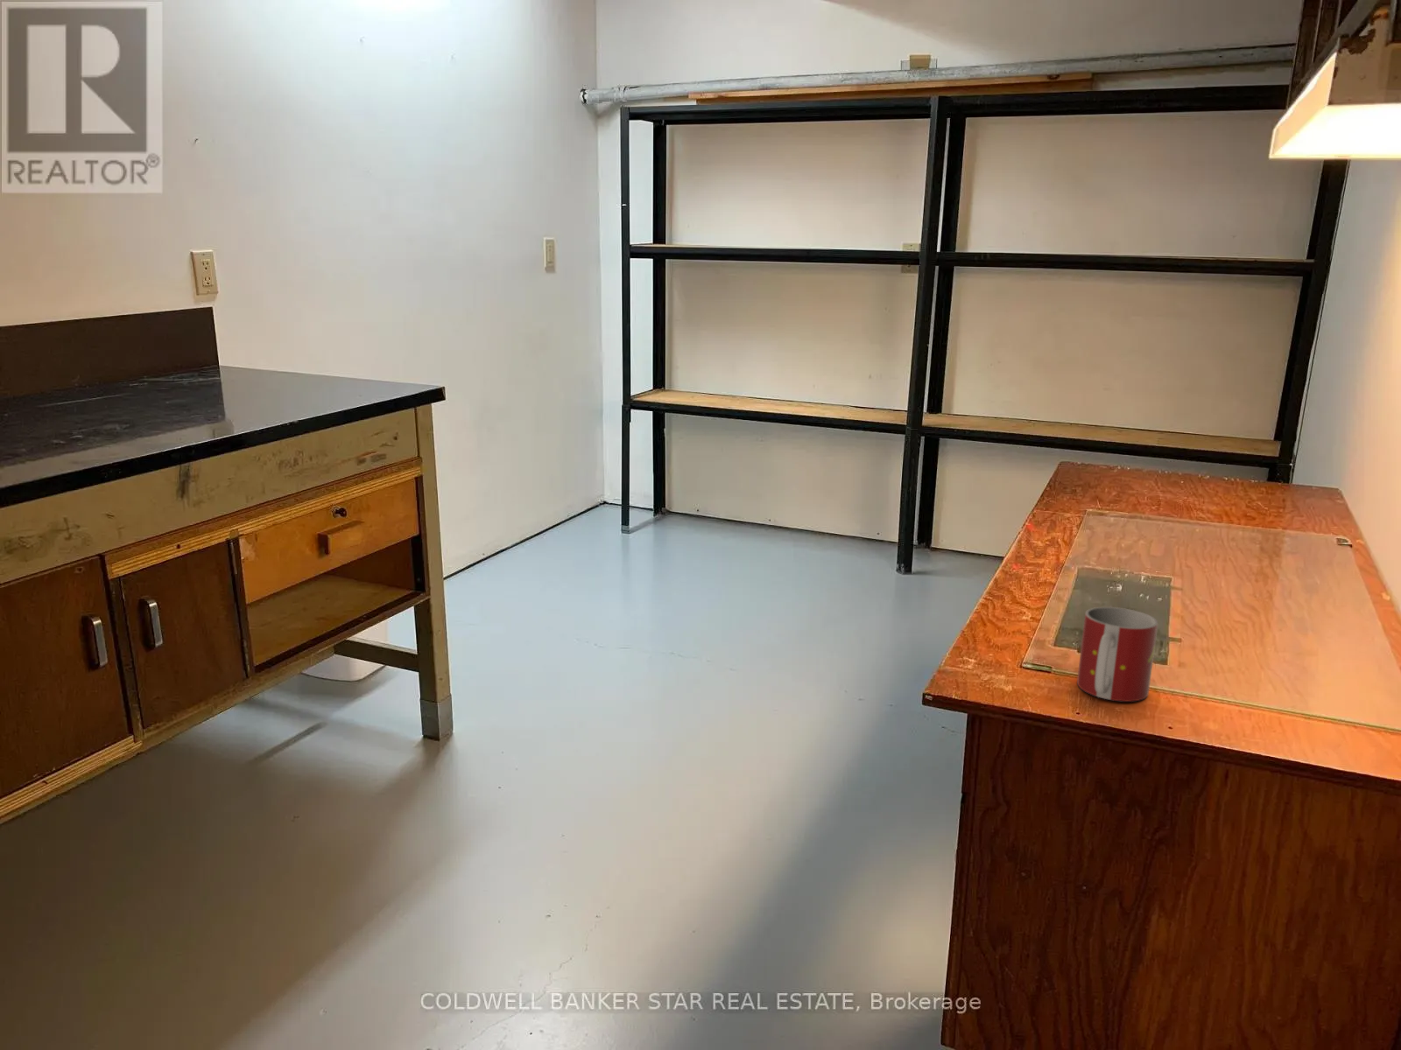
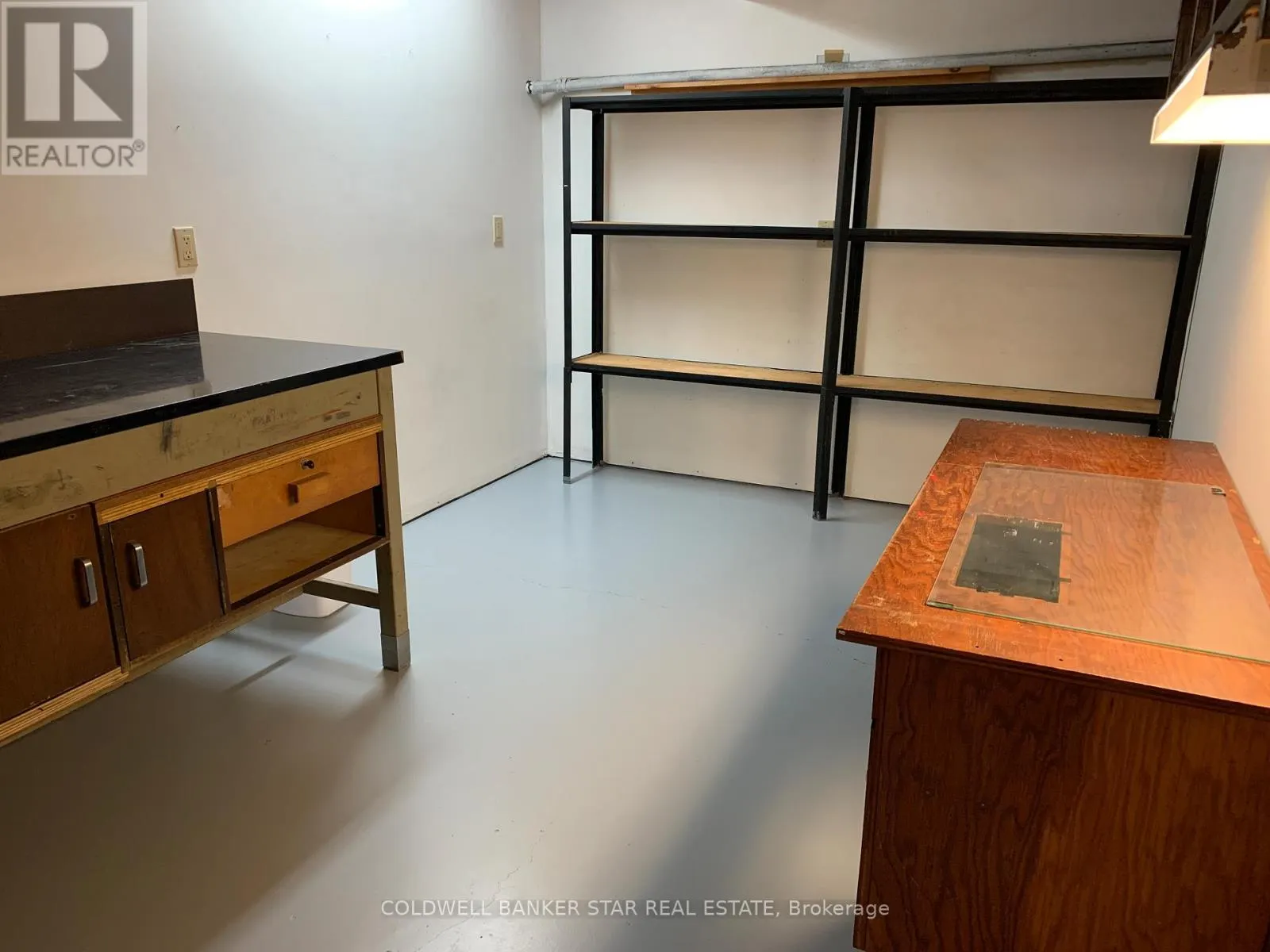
- mug [1077,607,1158,703]
